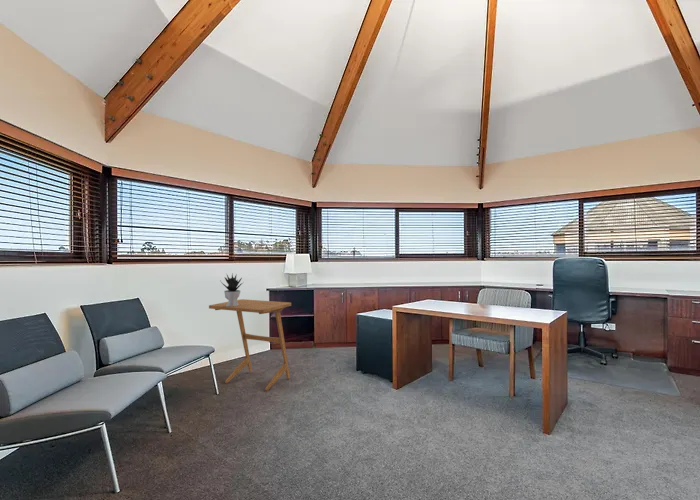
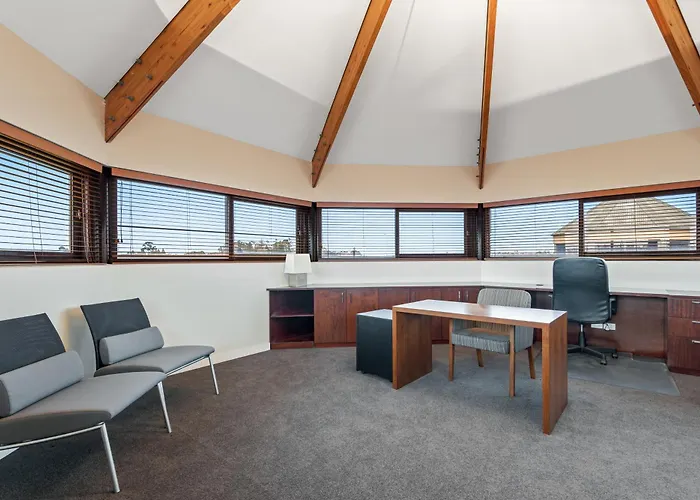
- potted plant [220,273,243,306]
- side table [208,298,292,392]
